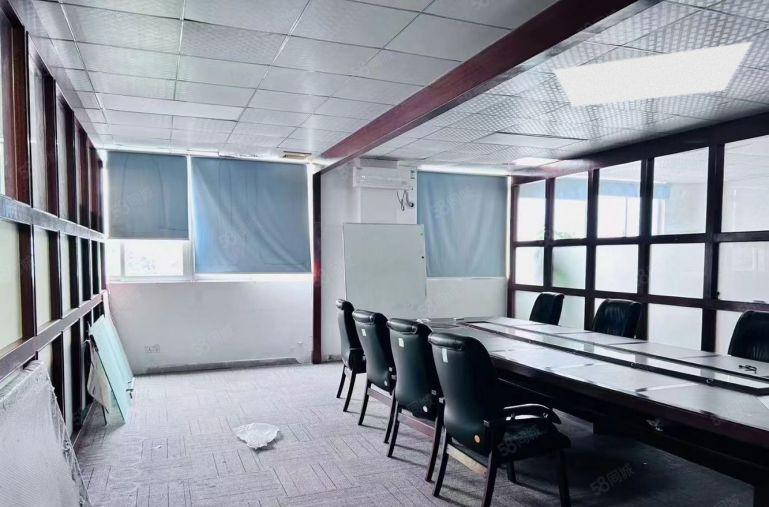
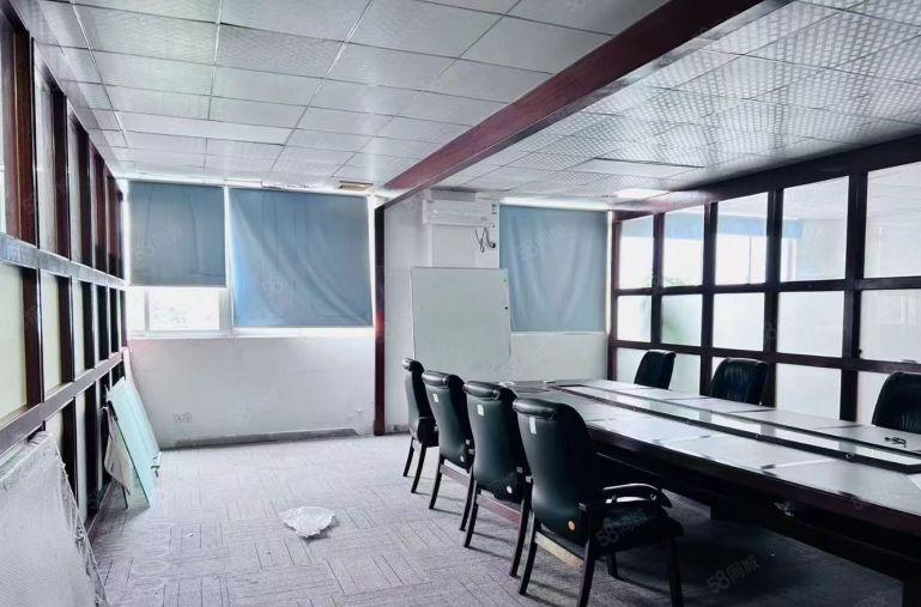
- light panel [552,41,753,108]
